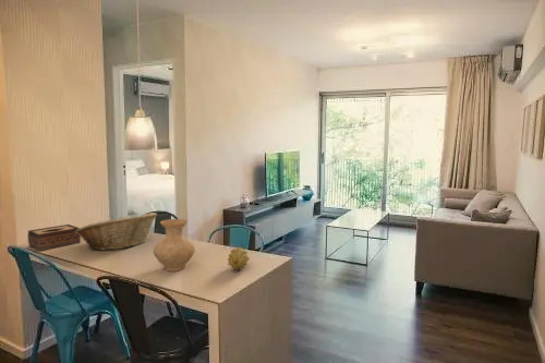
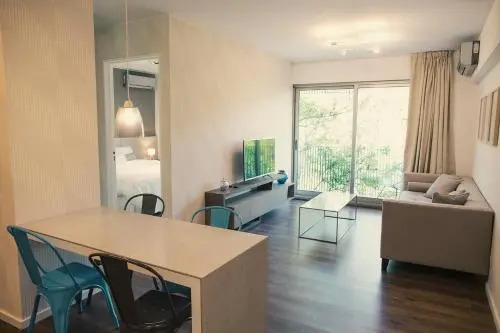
- vase [153,218,196,273]
- fruit basket [75,211,158,252]
- tissue box [26,223,82,252]
- fruit [227,246,250,271]
